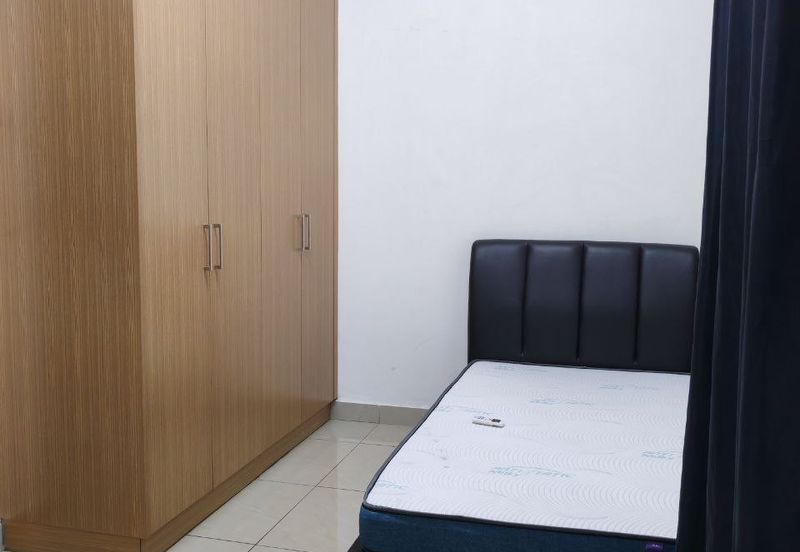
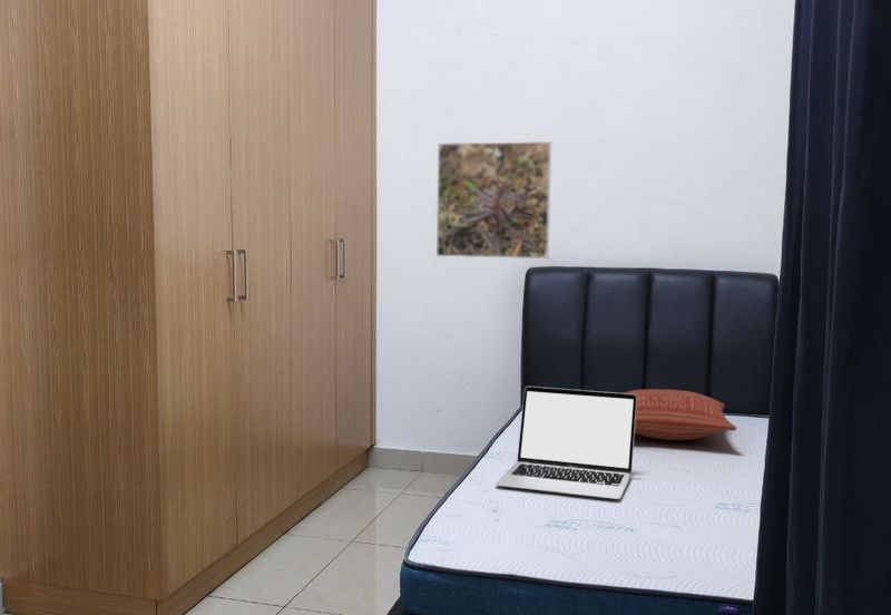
+ pillow [624,388,738,441]
+ laptop [495,385,637,500]
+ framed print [435,140,552,260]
